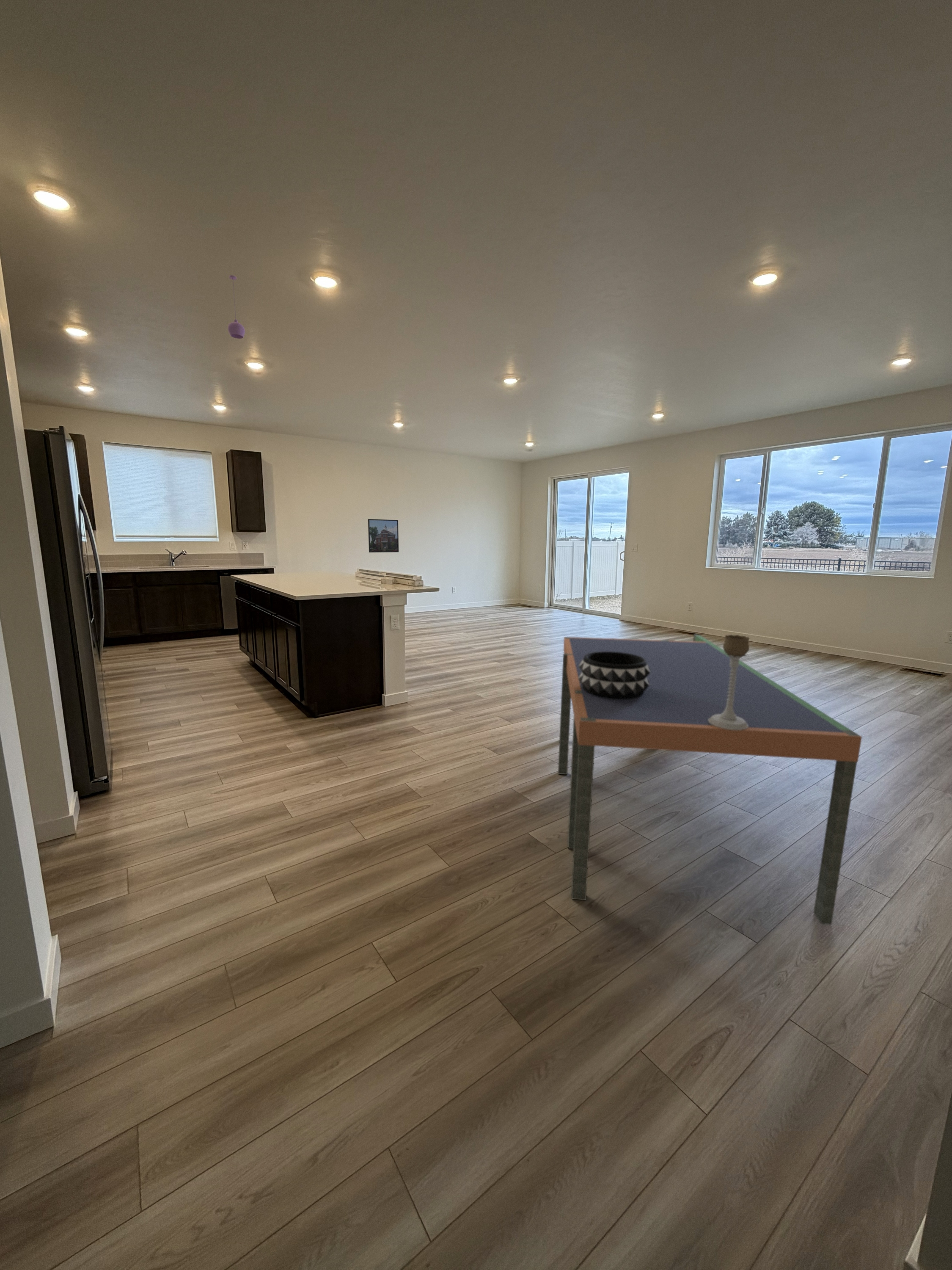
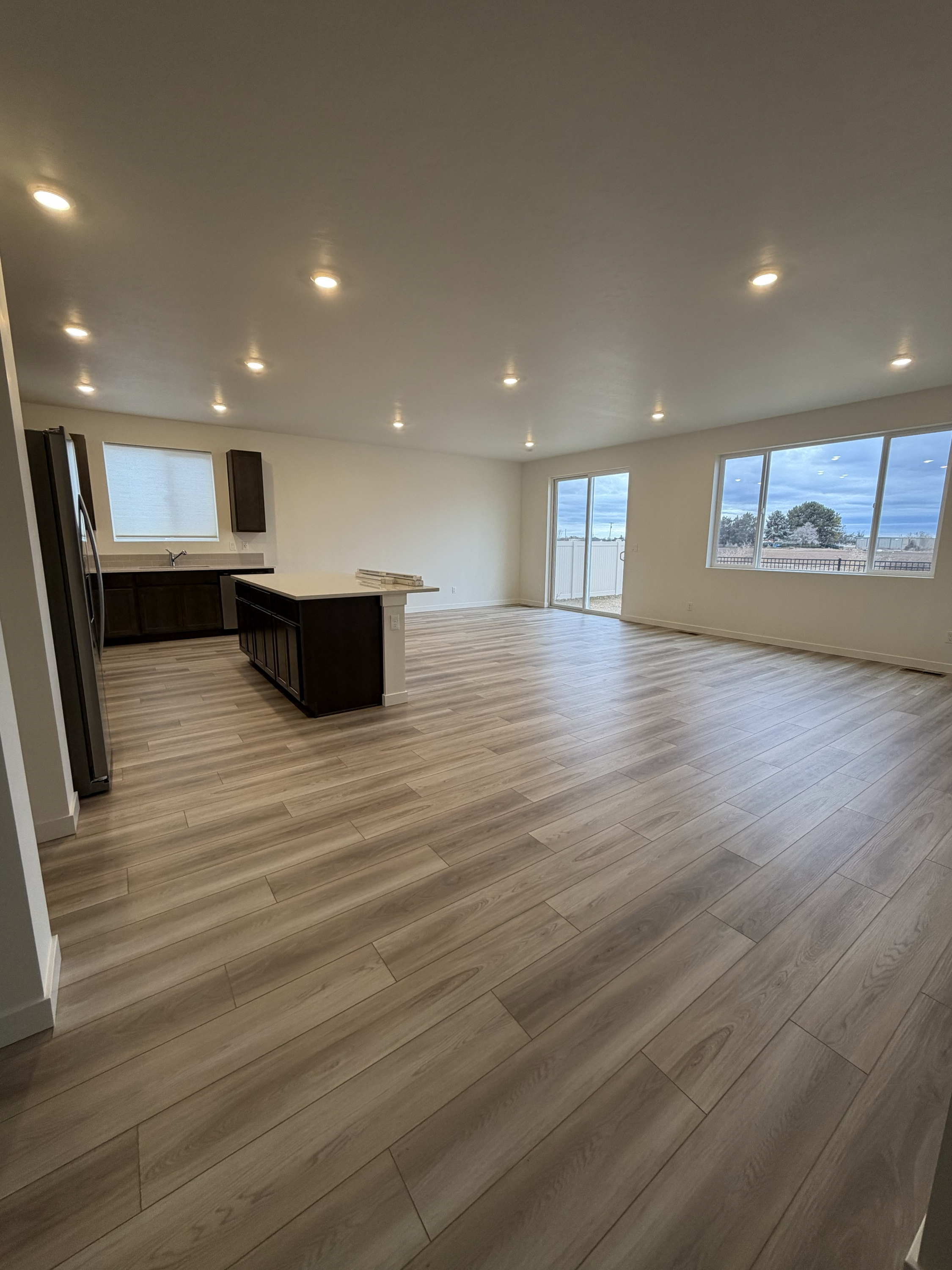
- decorative bowl [578,652,650,699]
- candle holder [708,634,750,730]
- pendant light [228,275,245,339]
- dining table [558,634,862,925]
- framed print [368,519,399,553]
